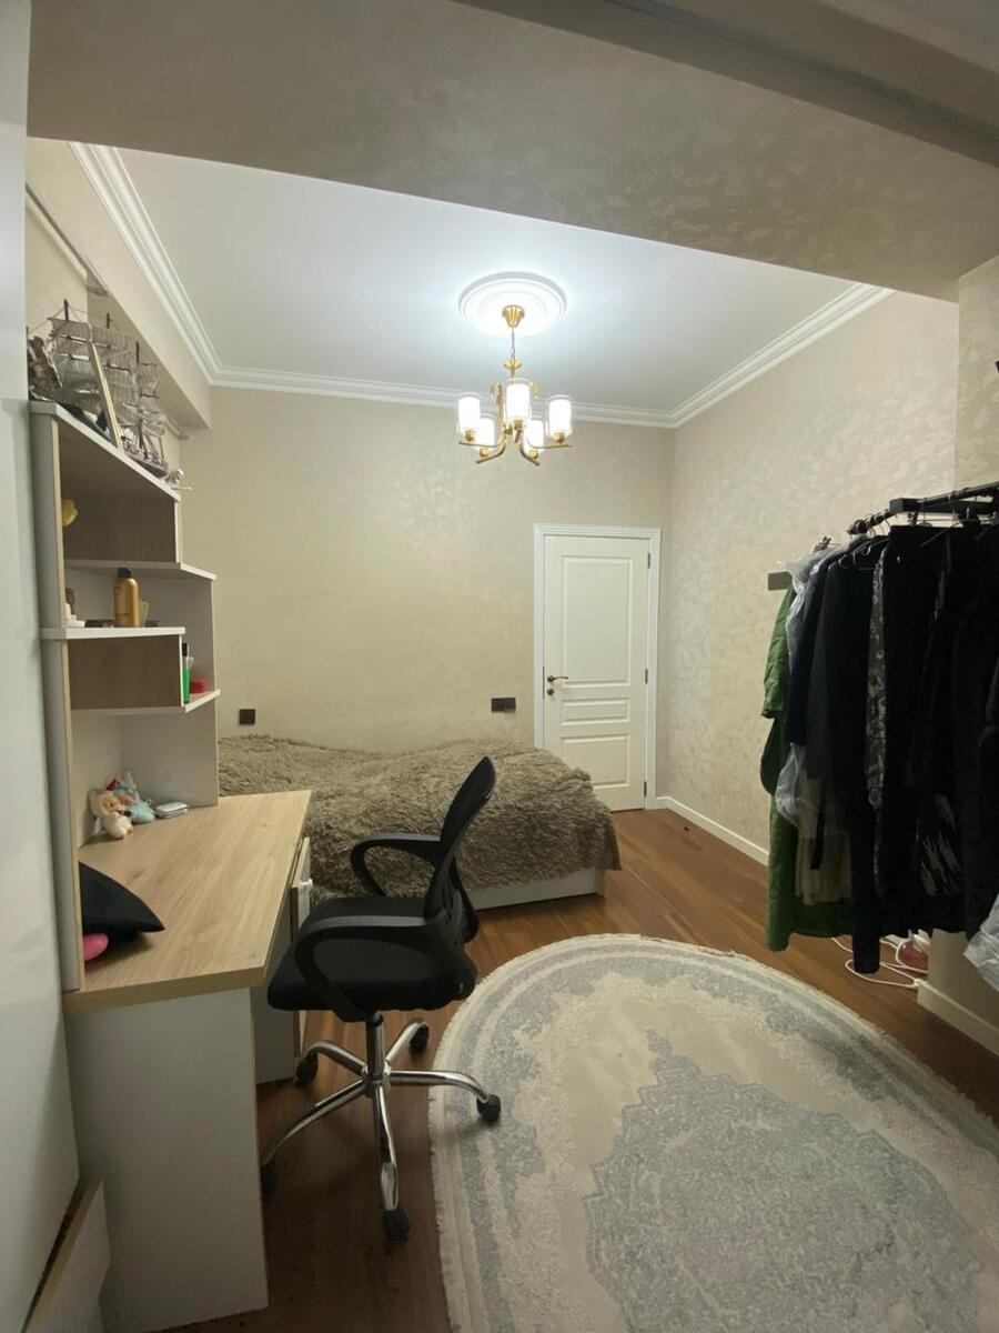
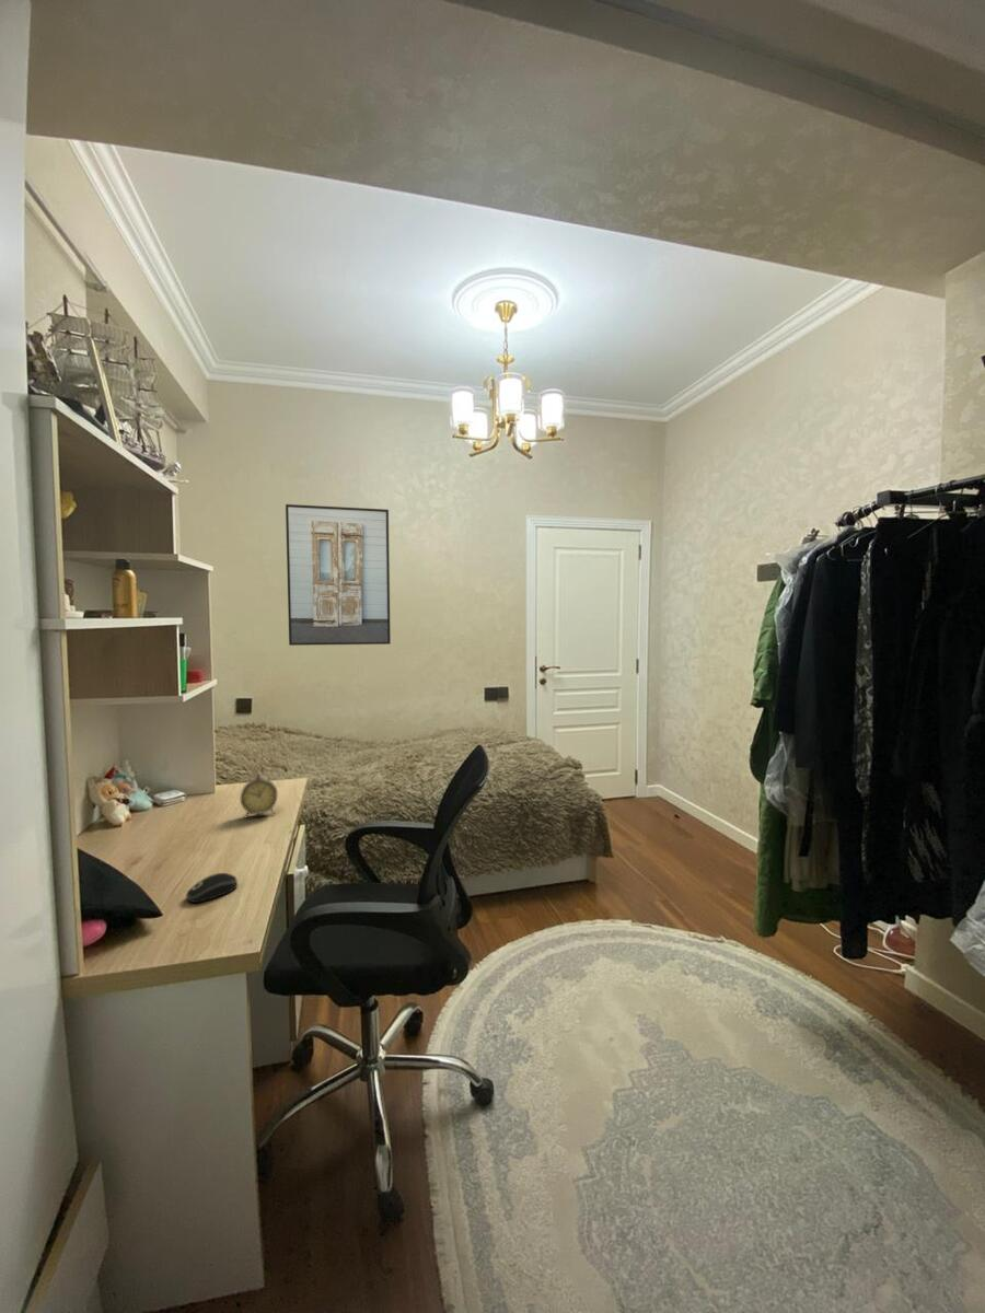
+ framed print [285,503,392,647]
+ computer mouse [185,872,239,904]
+ alarm clock [240,765,278,818]
